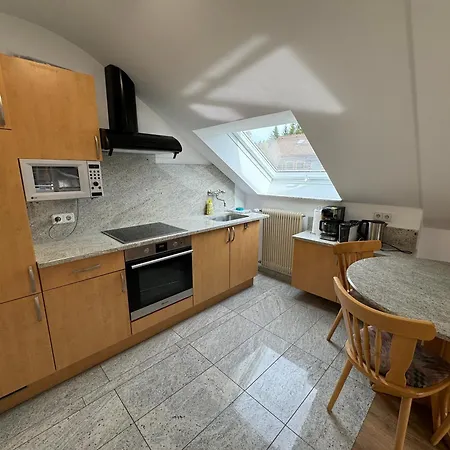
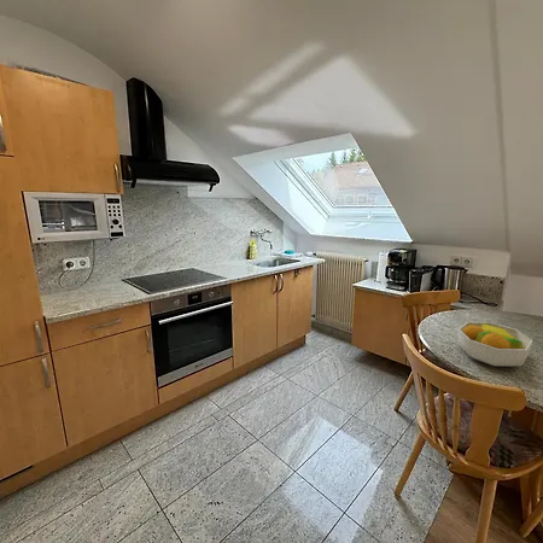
+ fruit bowl [457,321,535,368]
